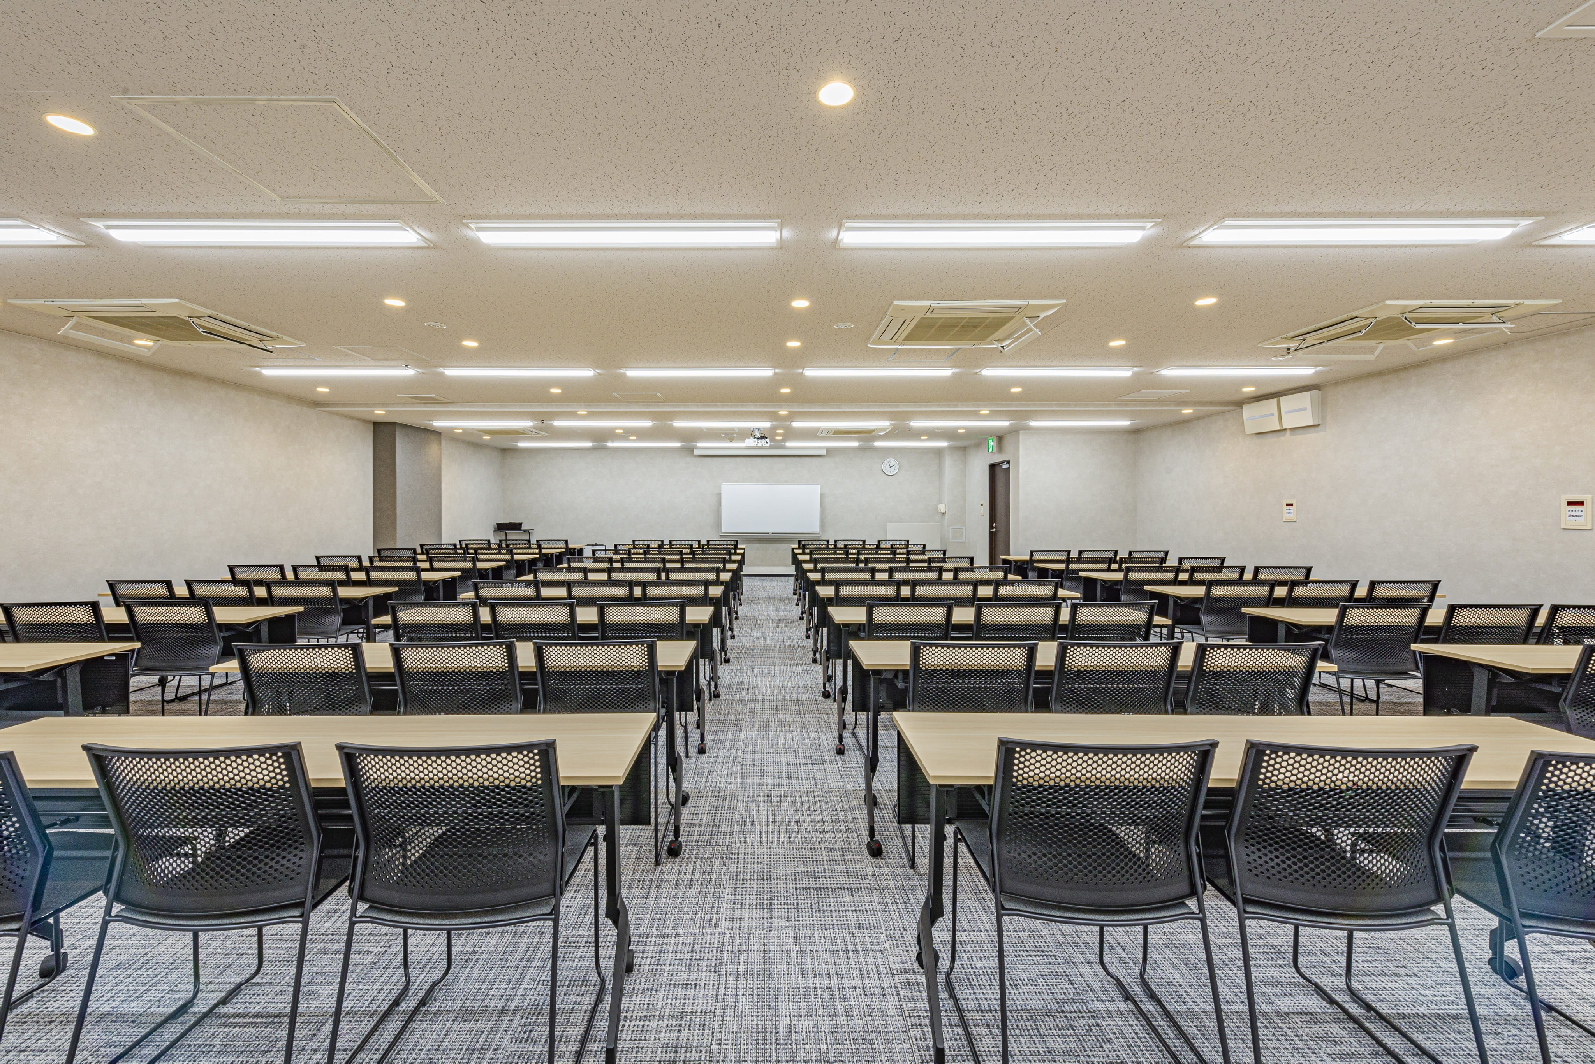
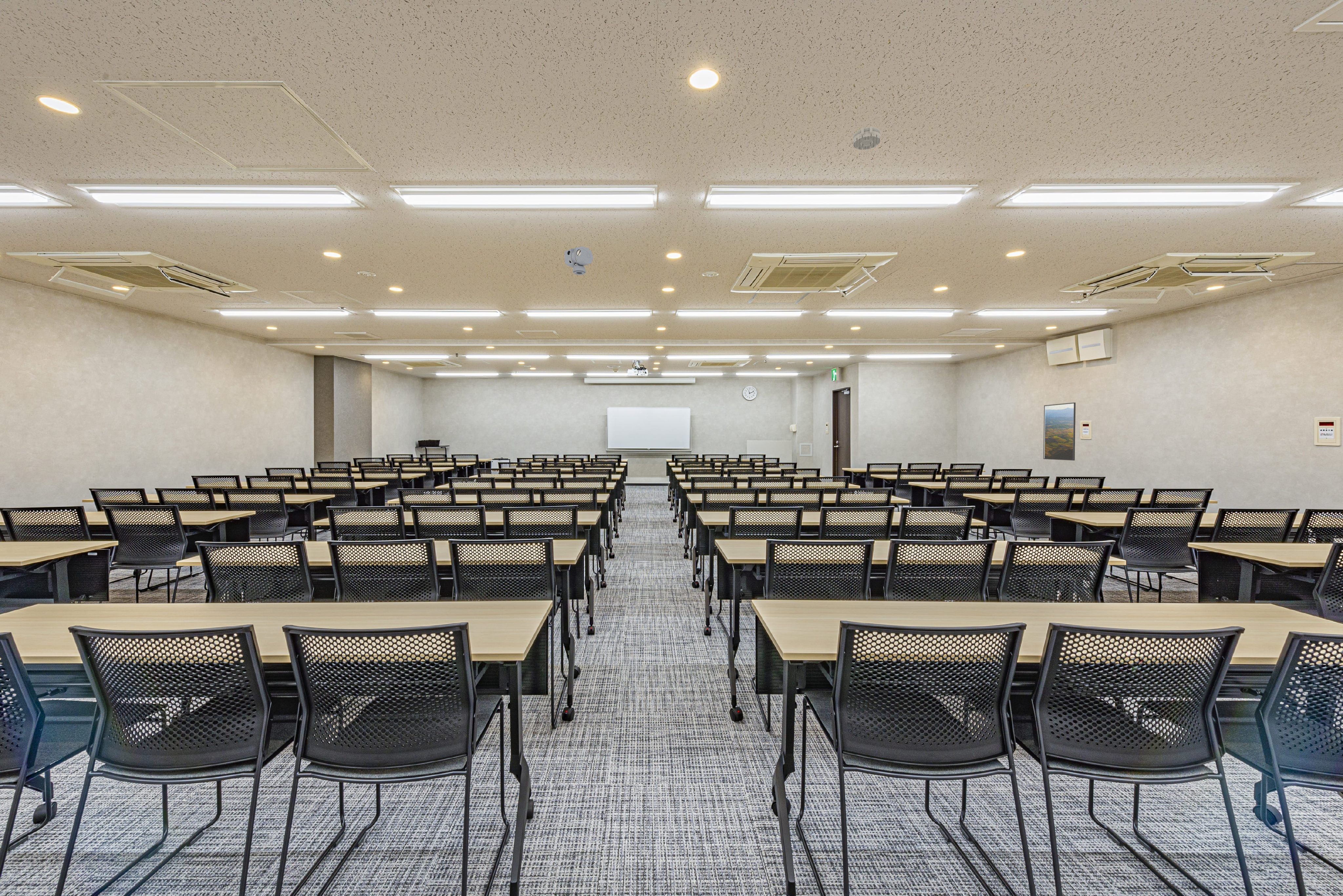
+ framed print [1043,402,1076,461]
+ security camera [564,246,593,276]
+ smoke detector [852,126,881,150]
